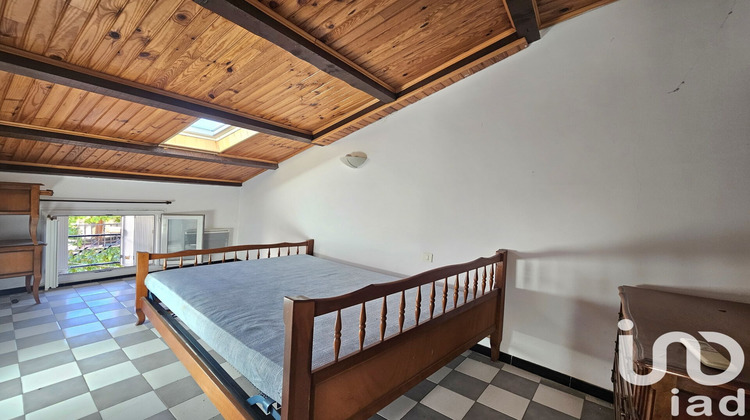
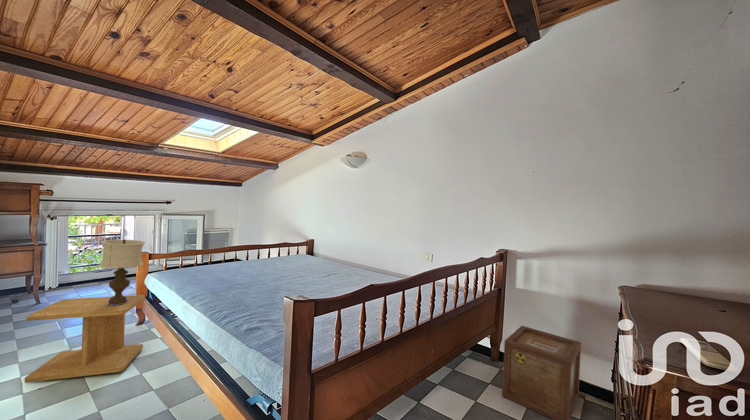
+ side table [23,294,146,384]
+ table lamp [98,238,146,305]
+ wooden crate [501,325,582,420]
